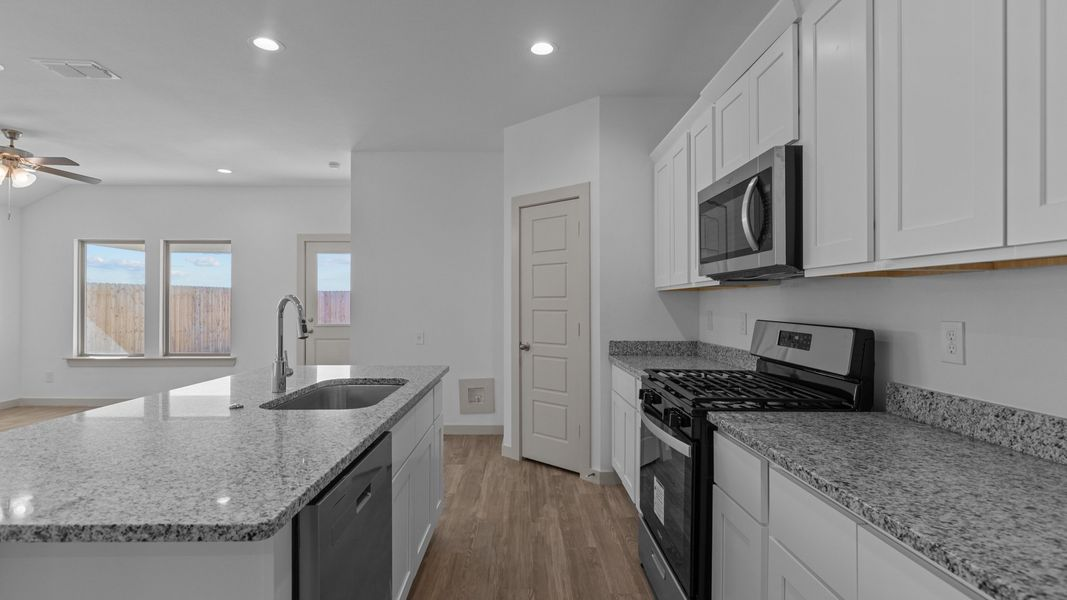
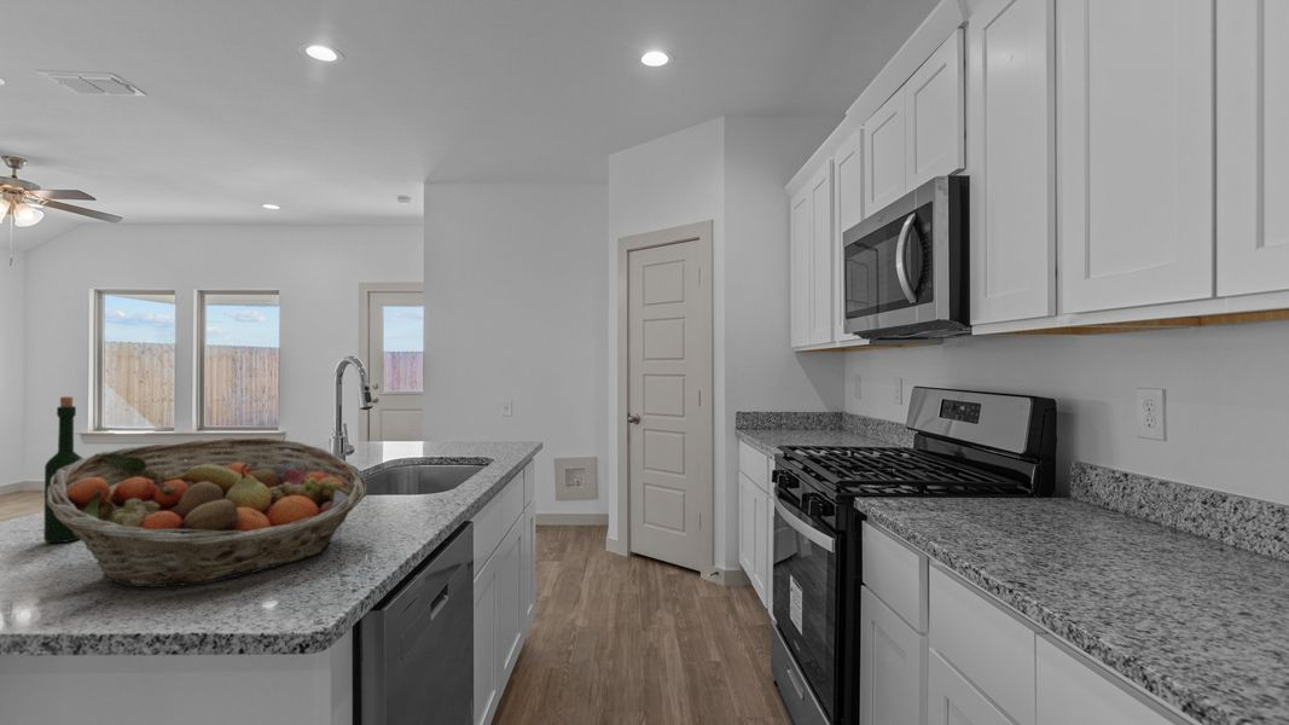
+ wine bottle [42,395,83,544]
+ fruit basket [47,436,368,588]
